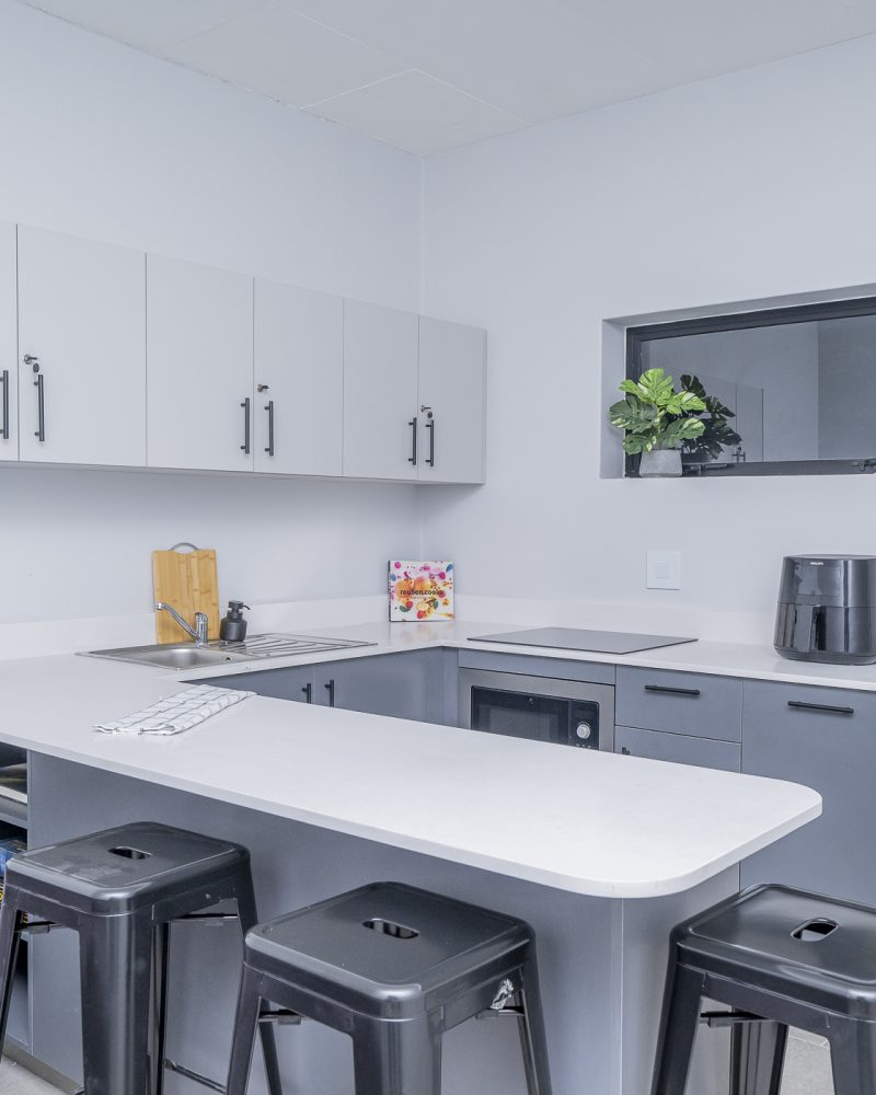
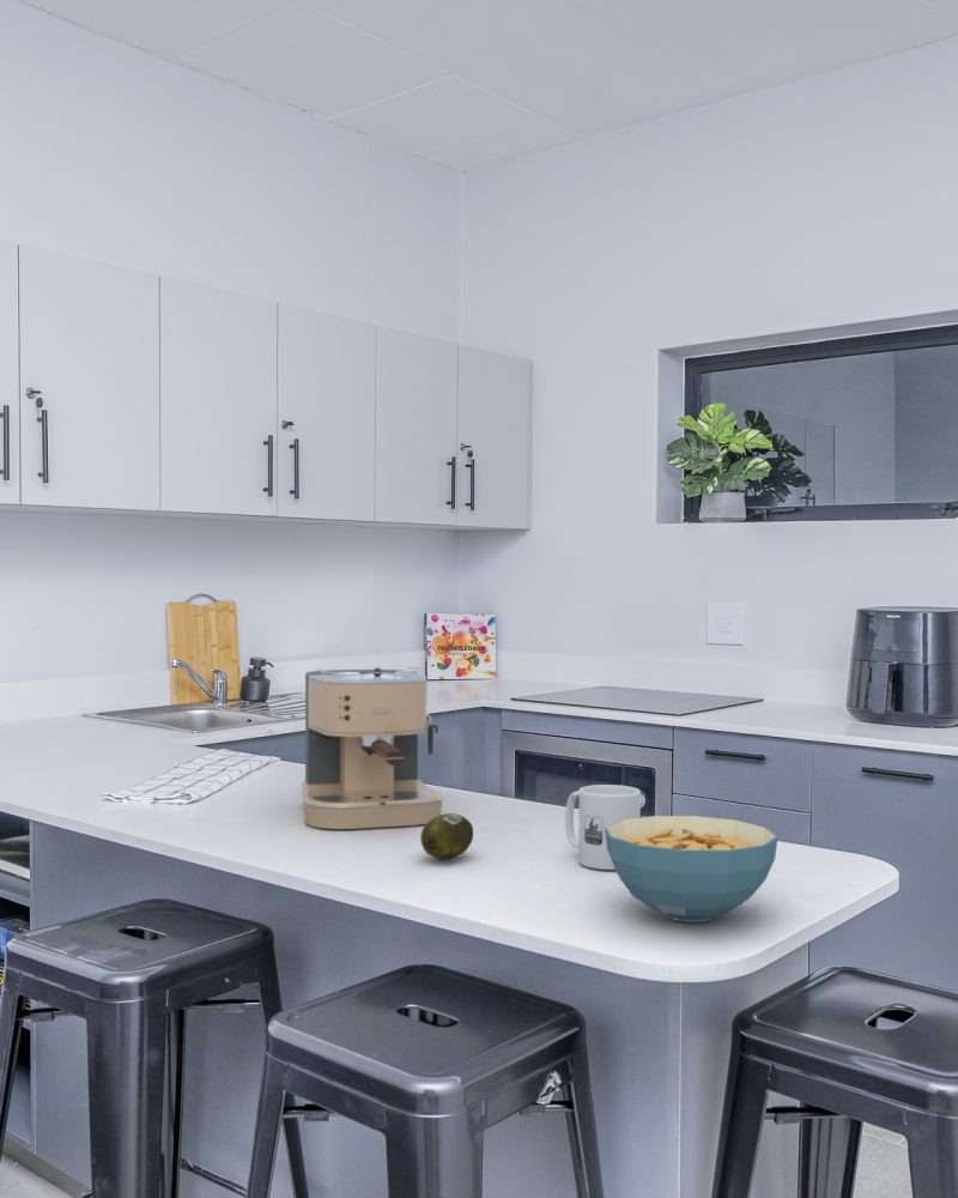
+ cereal bowl [605,815,780,924]
+ mug [564,783,642,871]
+ fruit [419,812,474,861]
+ coffee maker [301,666,444,830]
